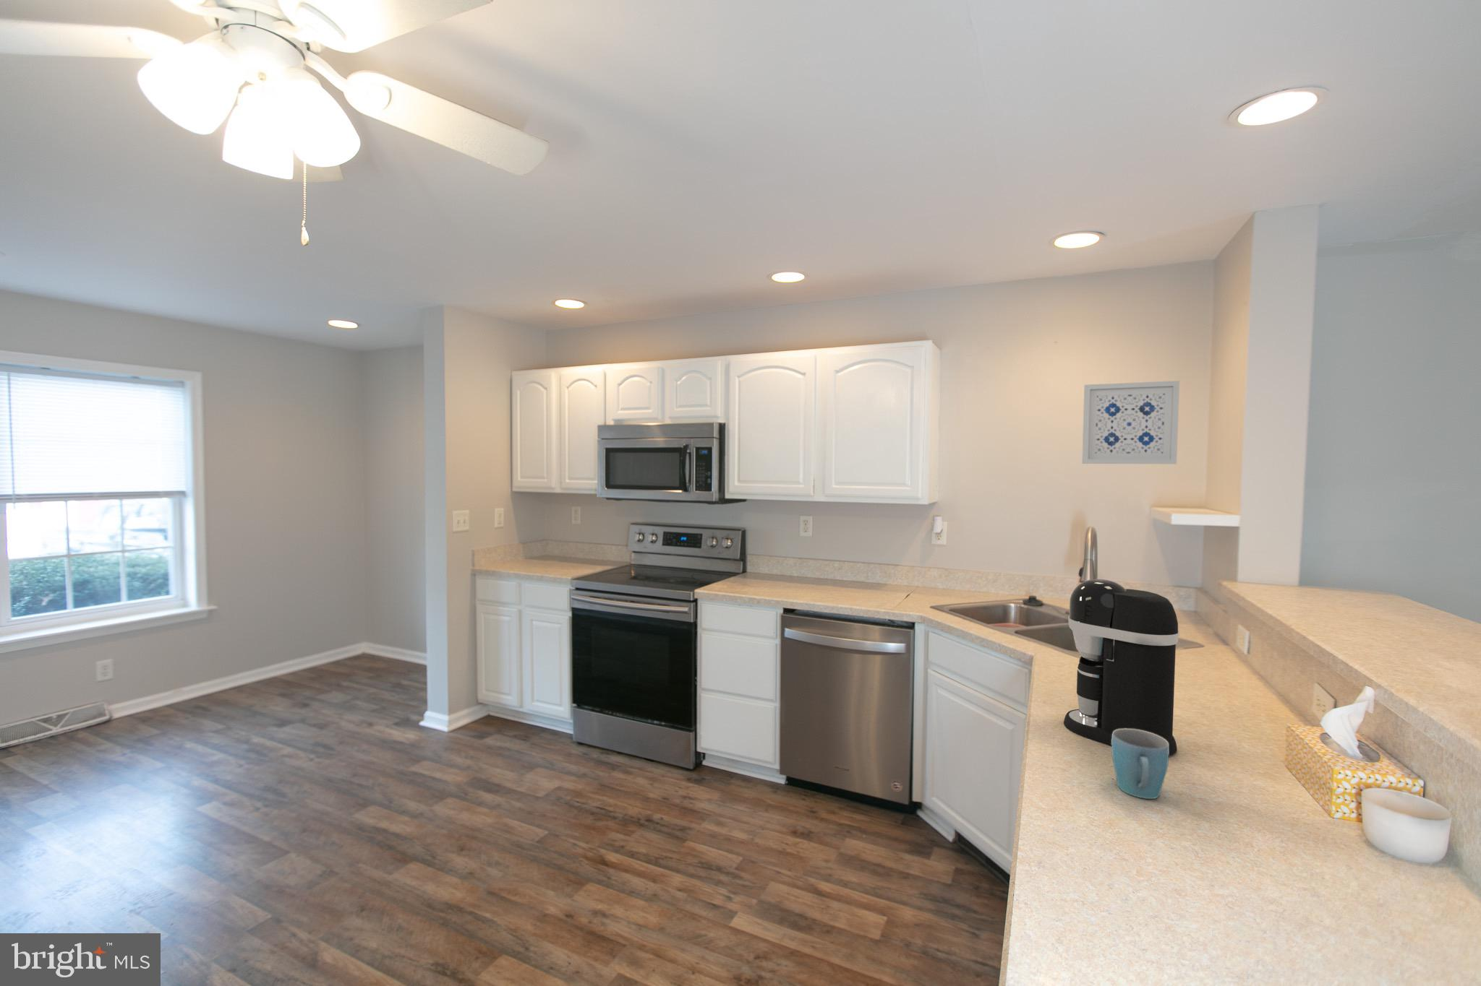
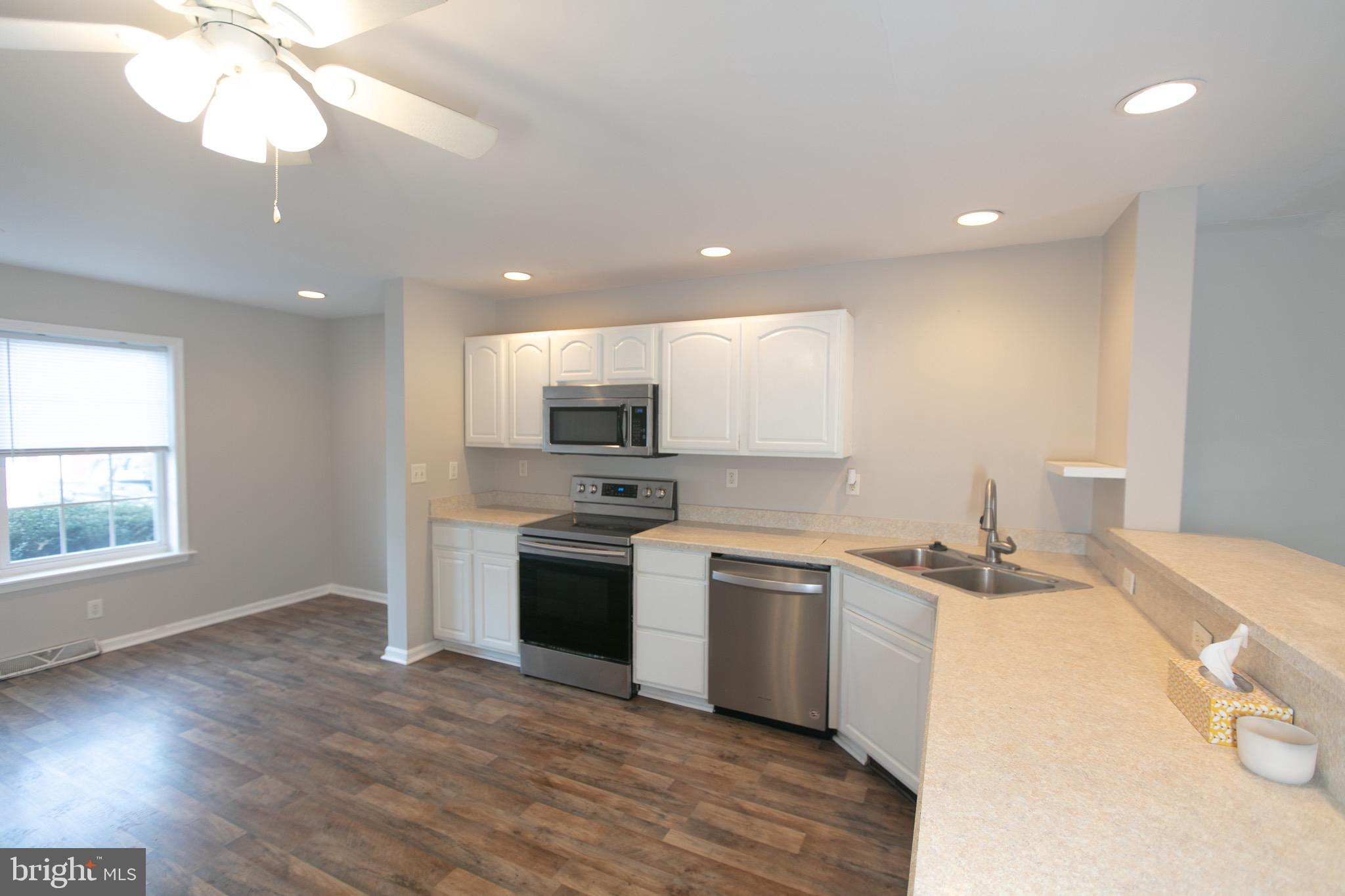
- coffee maker [1063,579,1180,756]
- mug [1111,728,1169,800]
- wall art [1081,380,1180,464]
